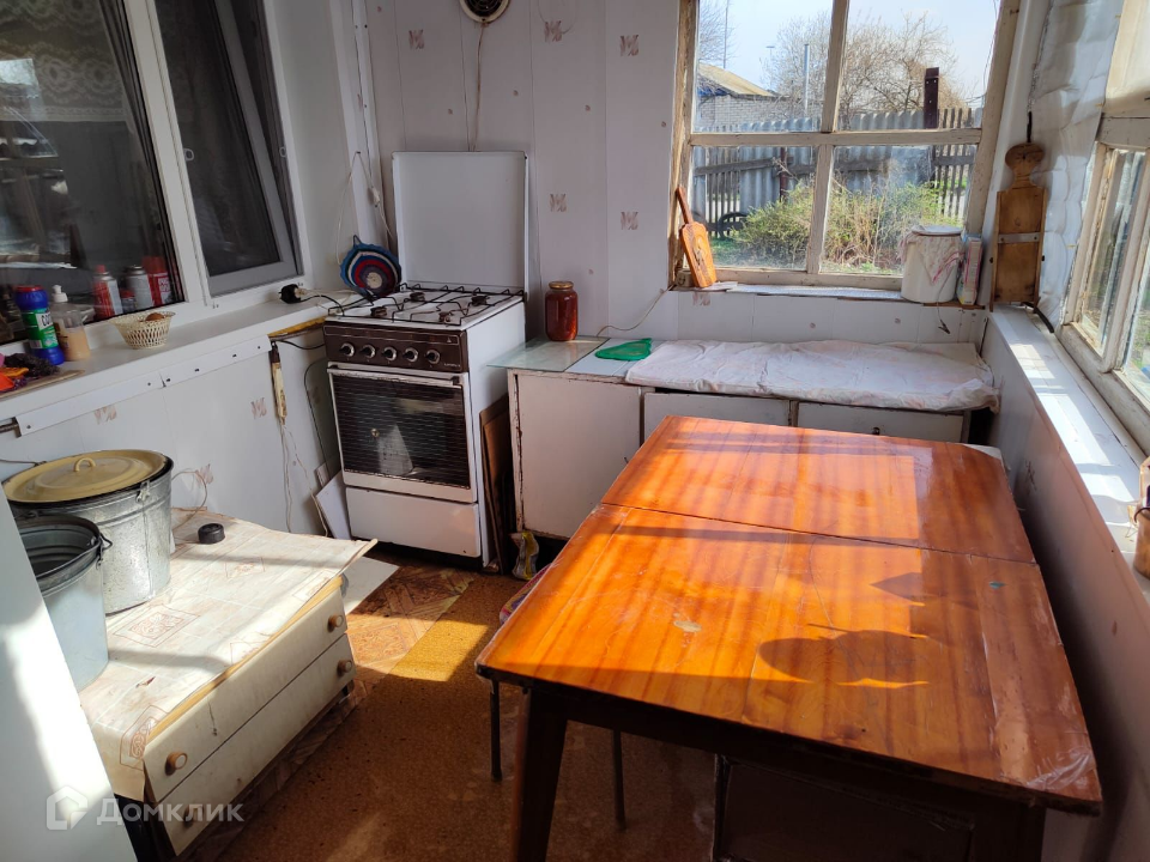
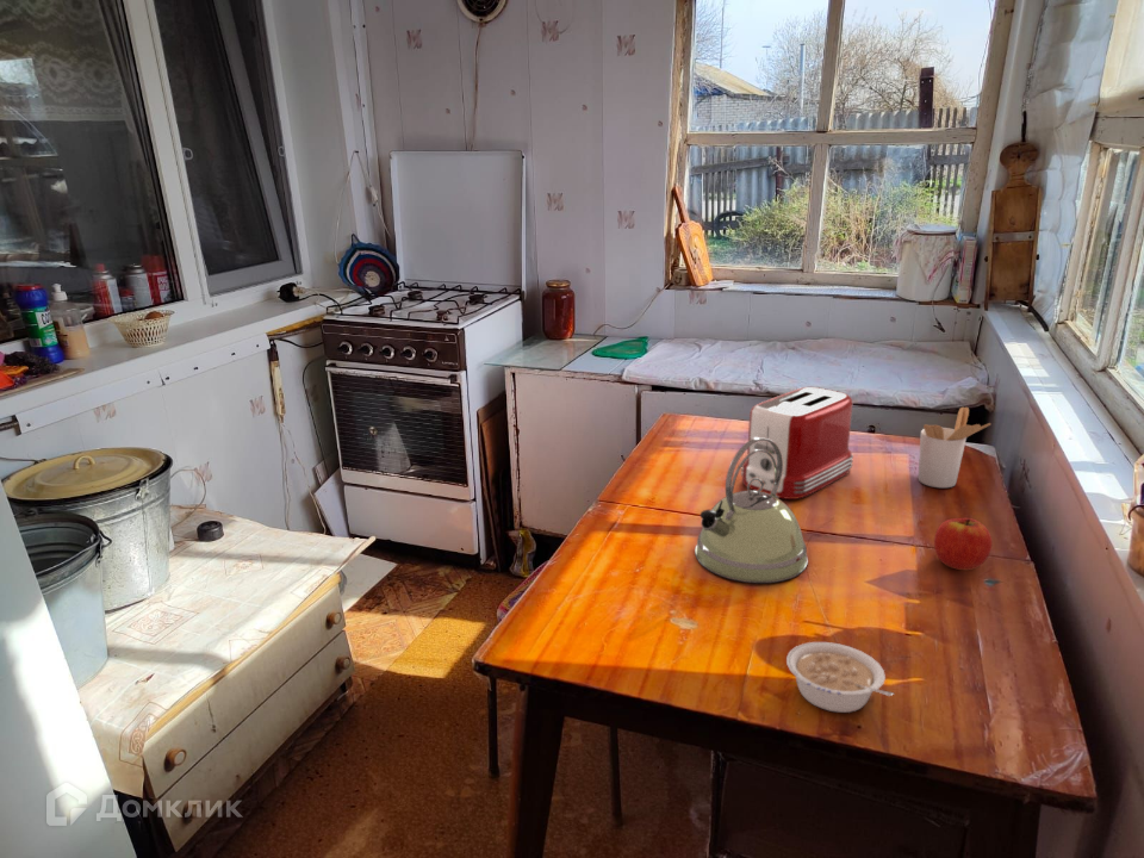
+ toaster [740,386,854,500]
+ legume [785,641,895,714]
+ utensil holder [918,406,991,489]
+ kettle [694,437,809,584]
+ apple [933,517,993,571]
